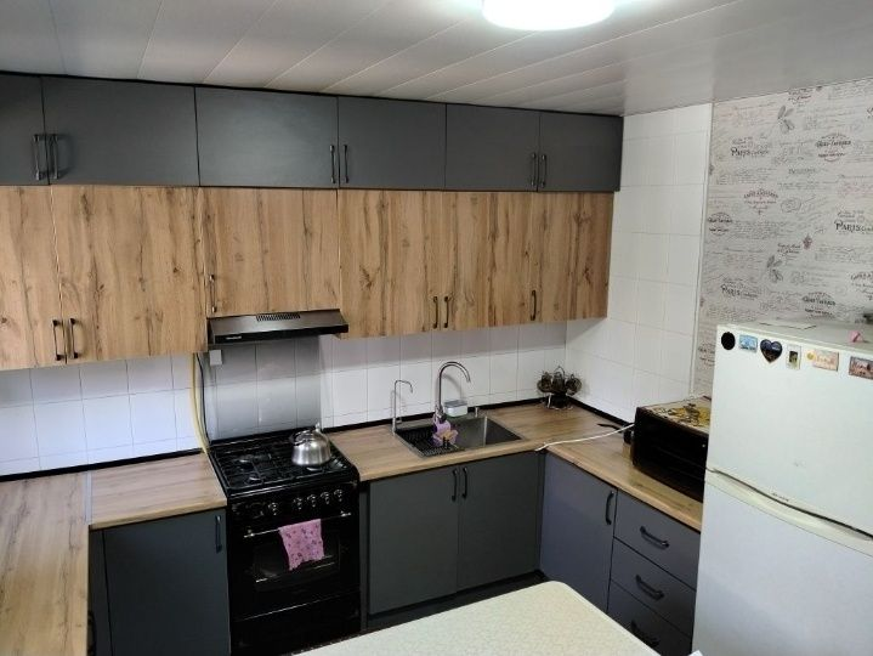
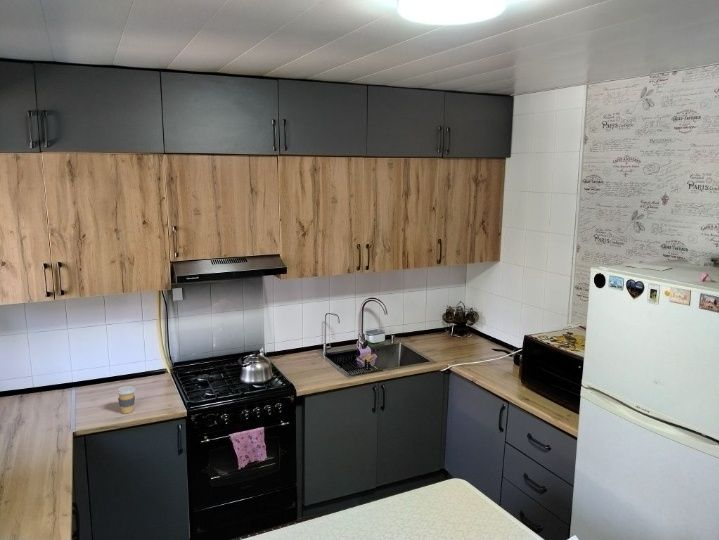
+ coffee cup [115,385,137,415]
